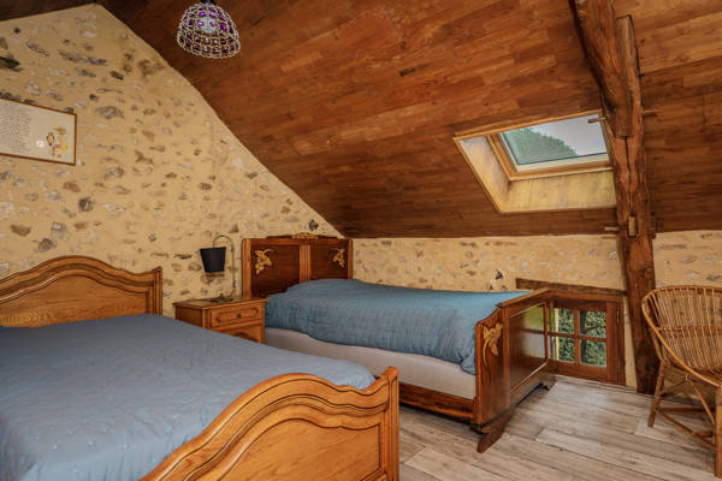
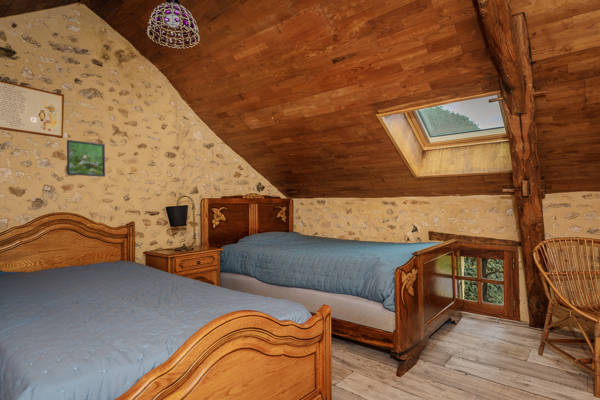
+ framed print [66,139,106,178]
